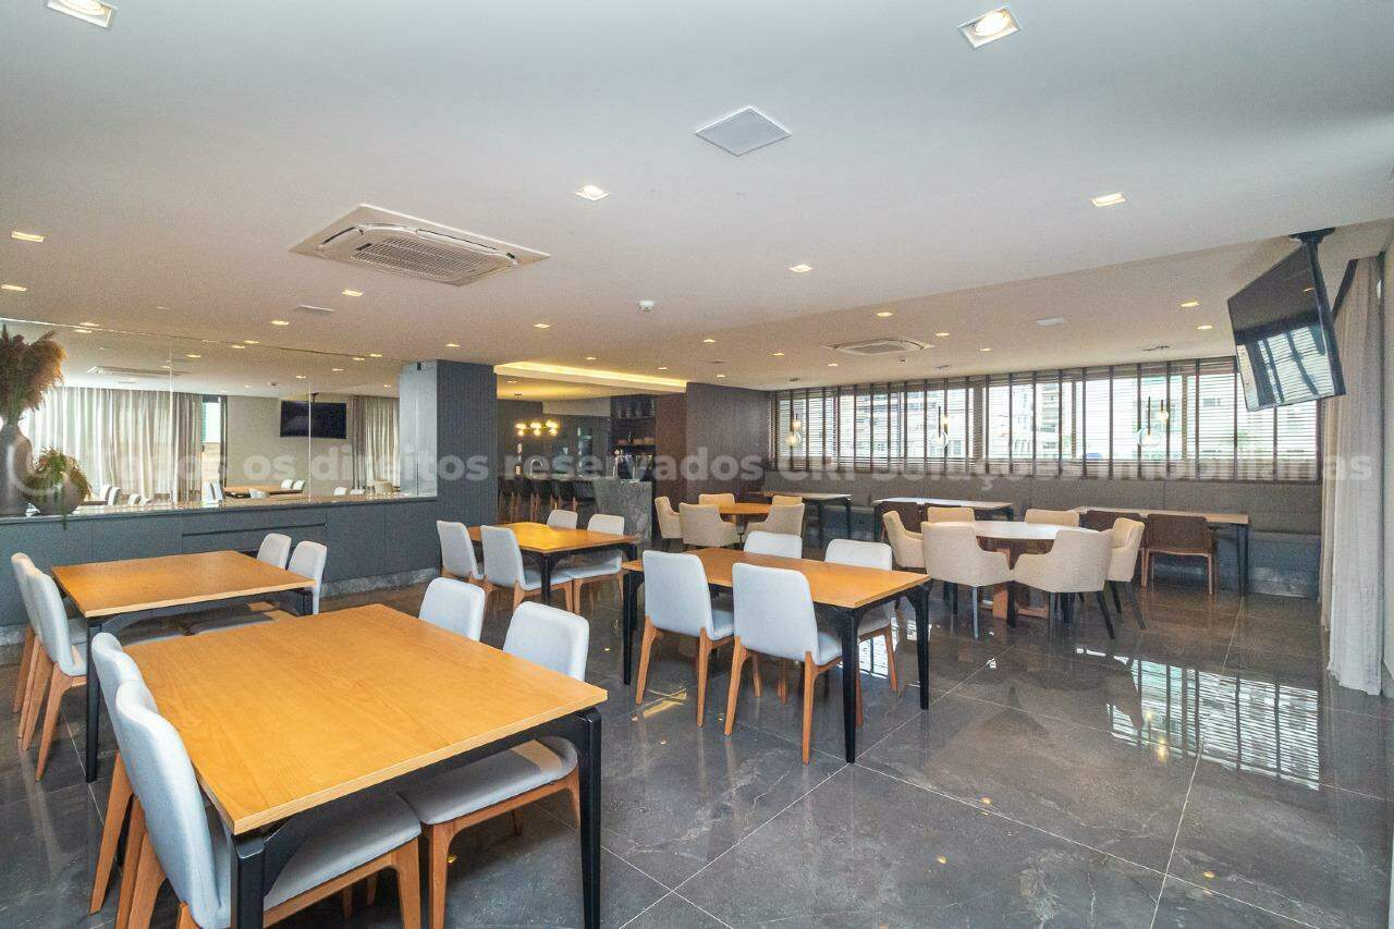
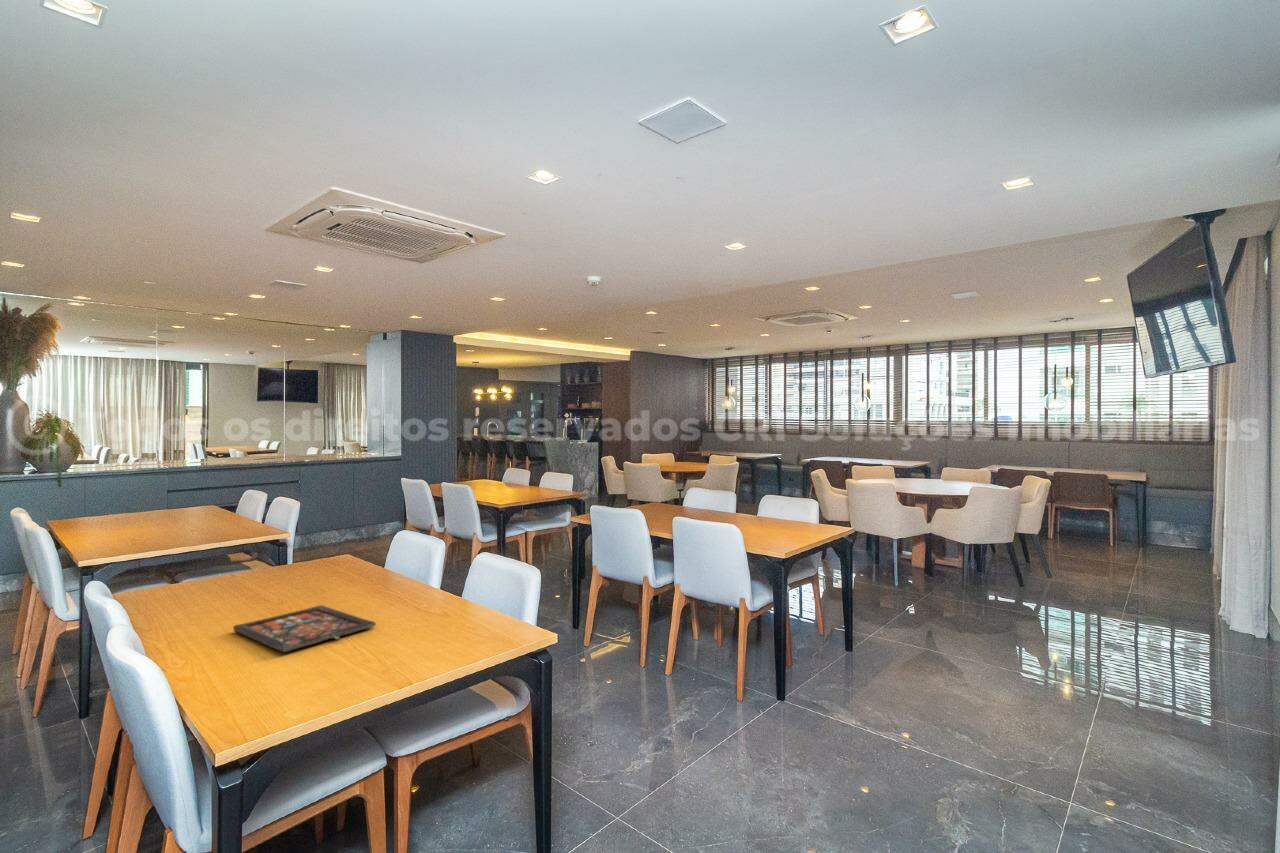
+ board game [232,604,377,653]
